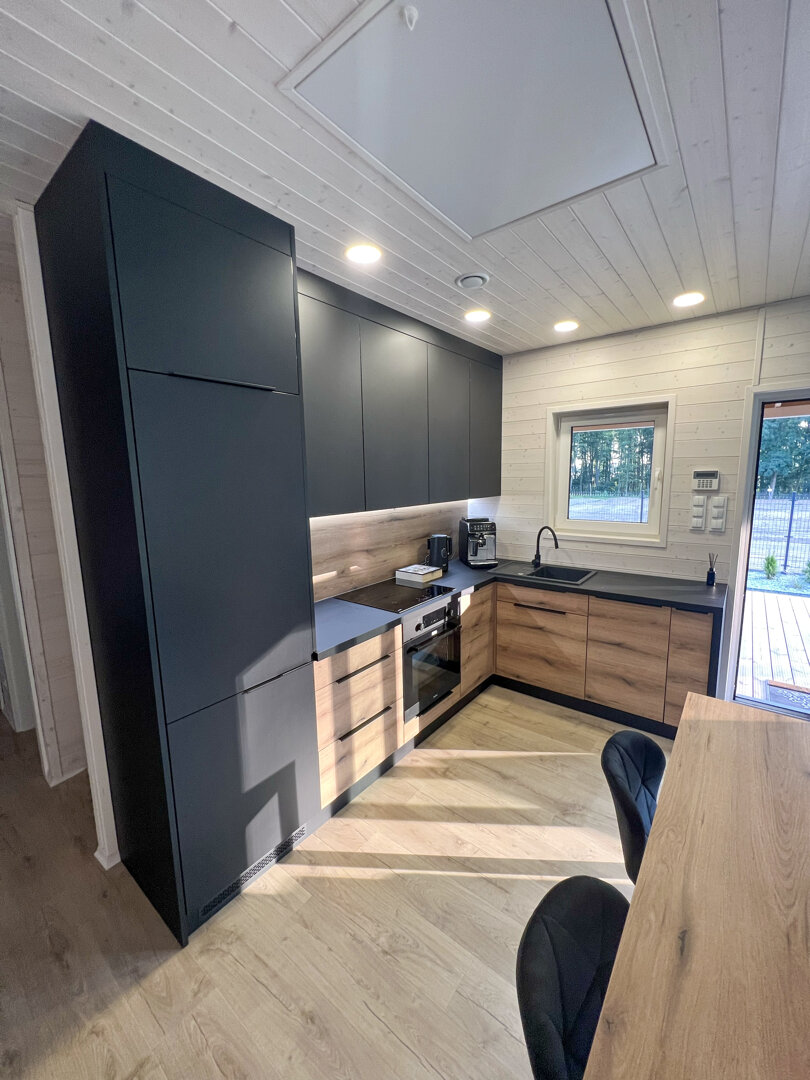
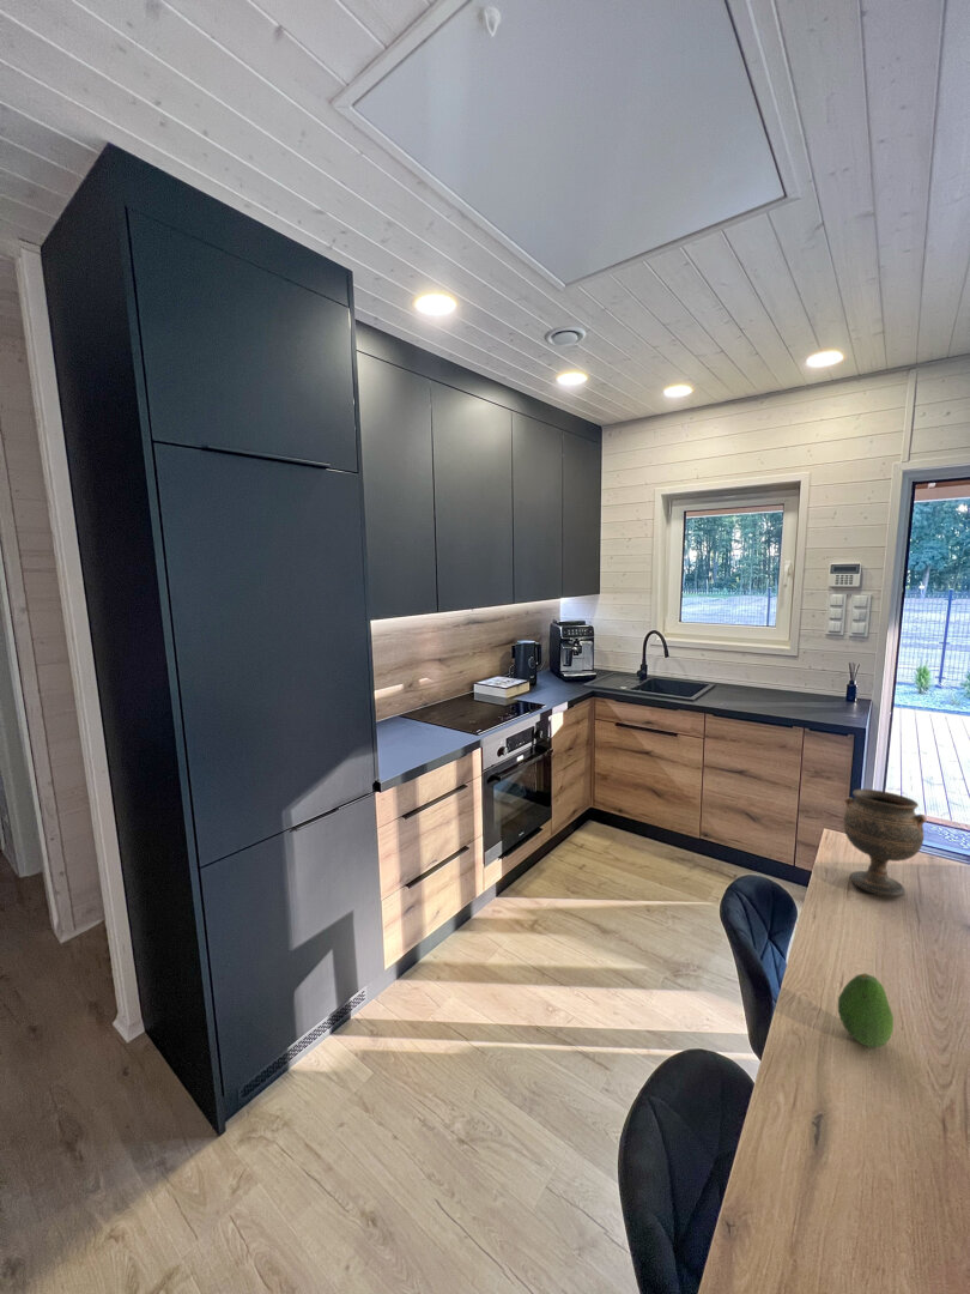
+ goblet [842,788,928,899]
+ fruit [837,972,895,1050]
